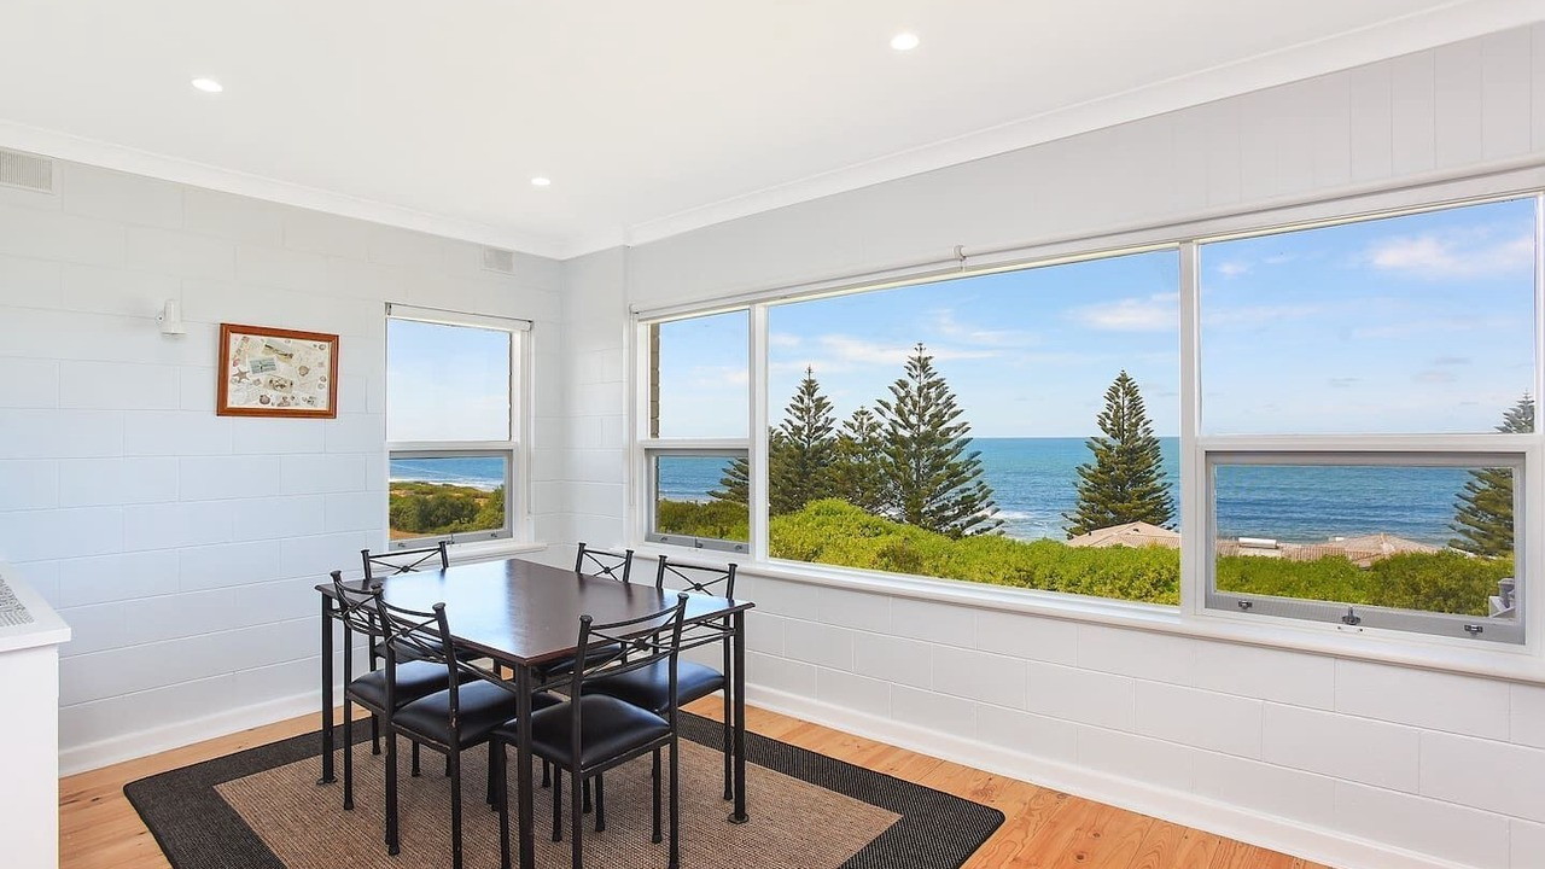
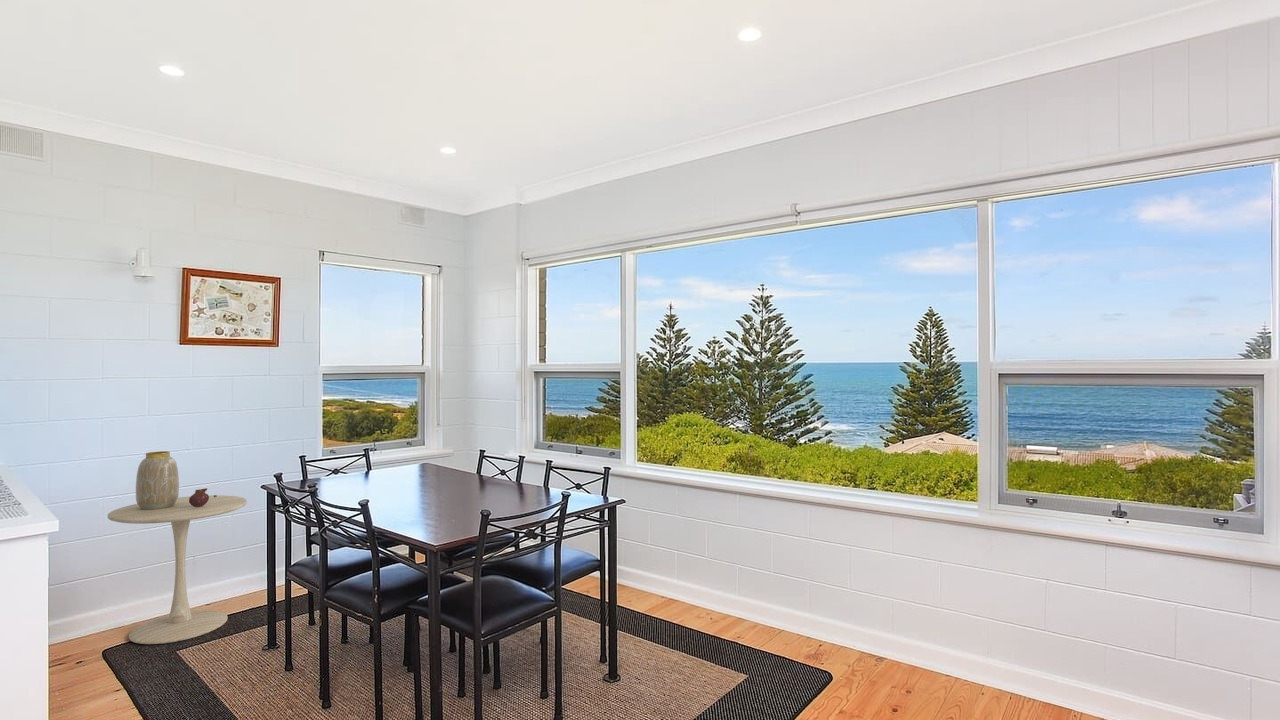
+ side table [106,494,248,645]
+ seashell [189,487,217,507]
+ vase [135,450,180,510]
